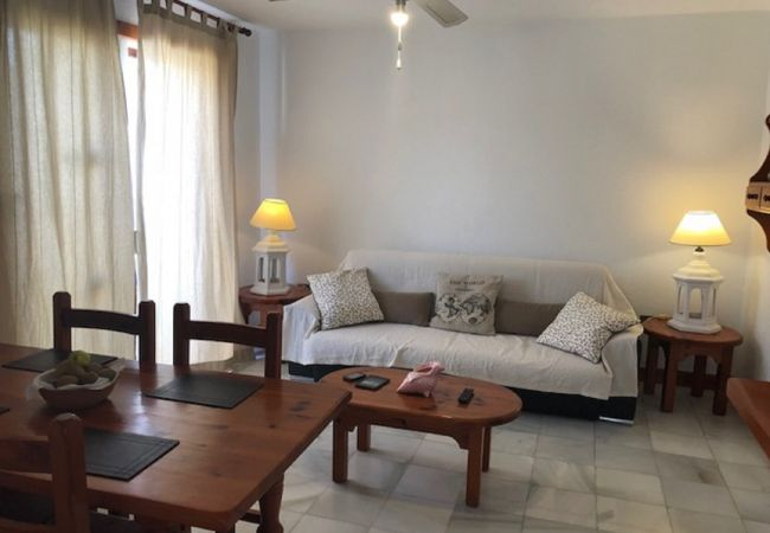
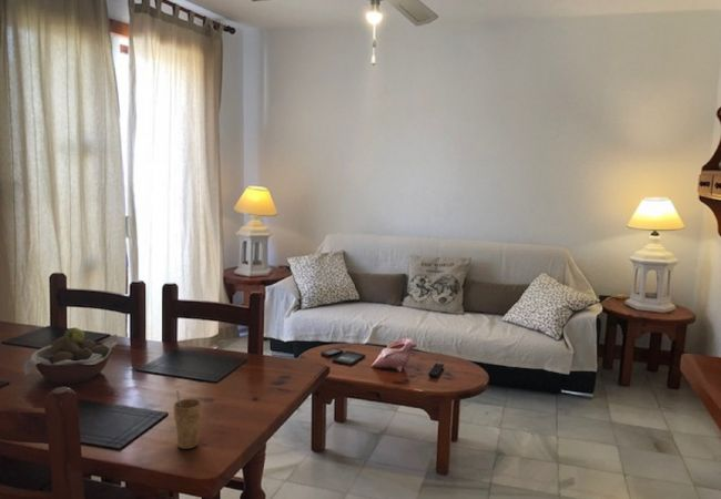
+ cup [172,389,203,450]
